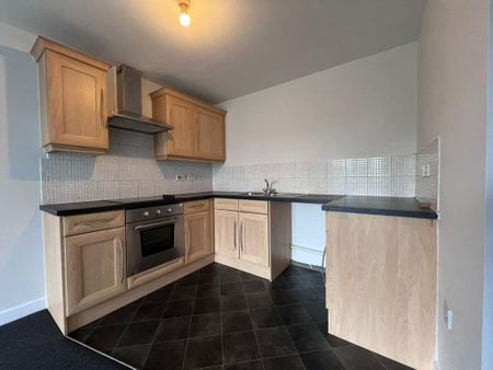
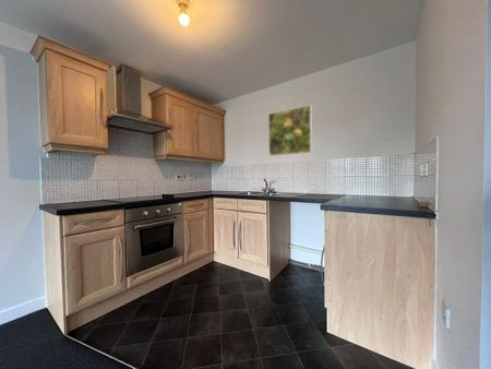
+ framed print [267,104,313,157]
